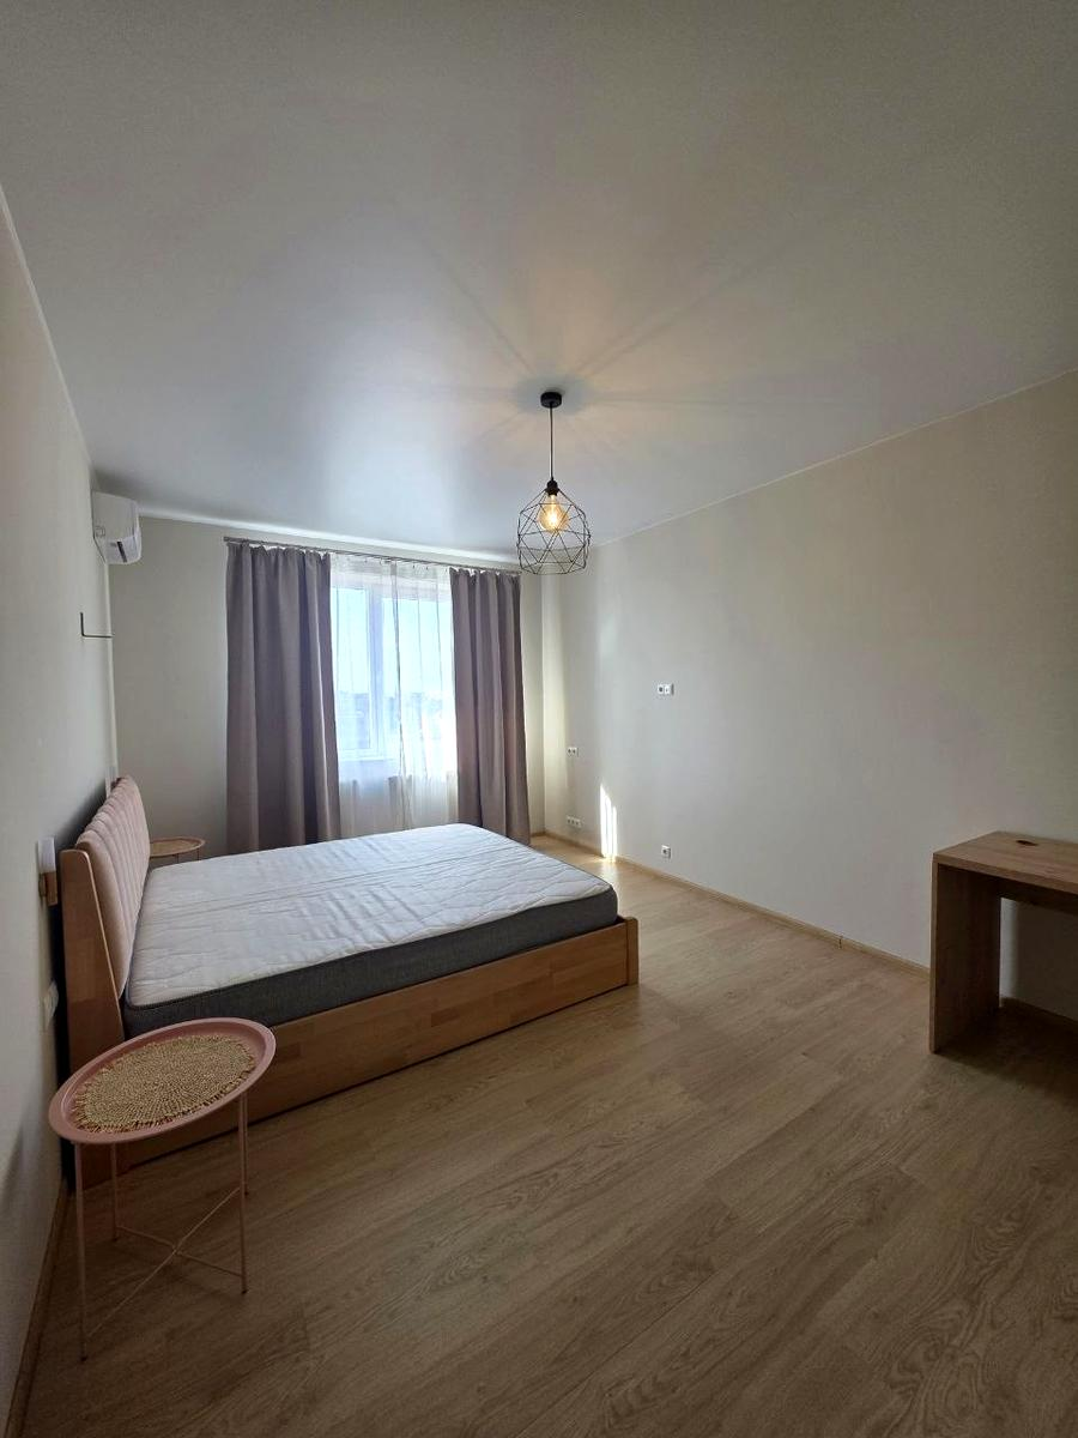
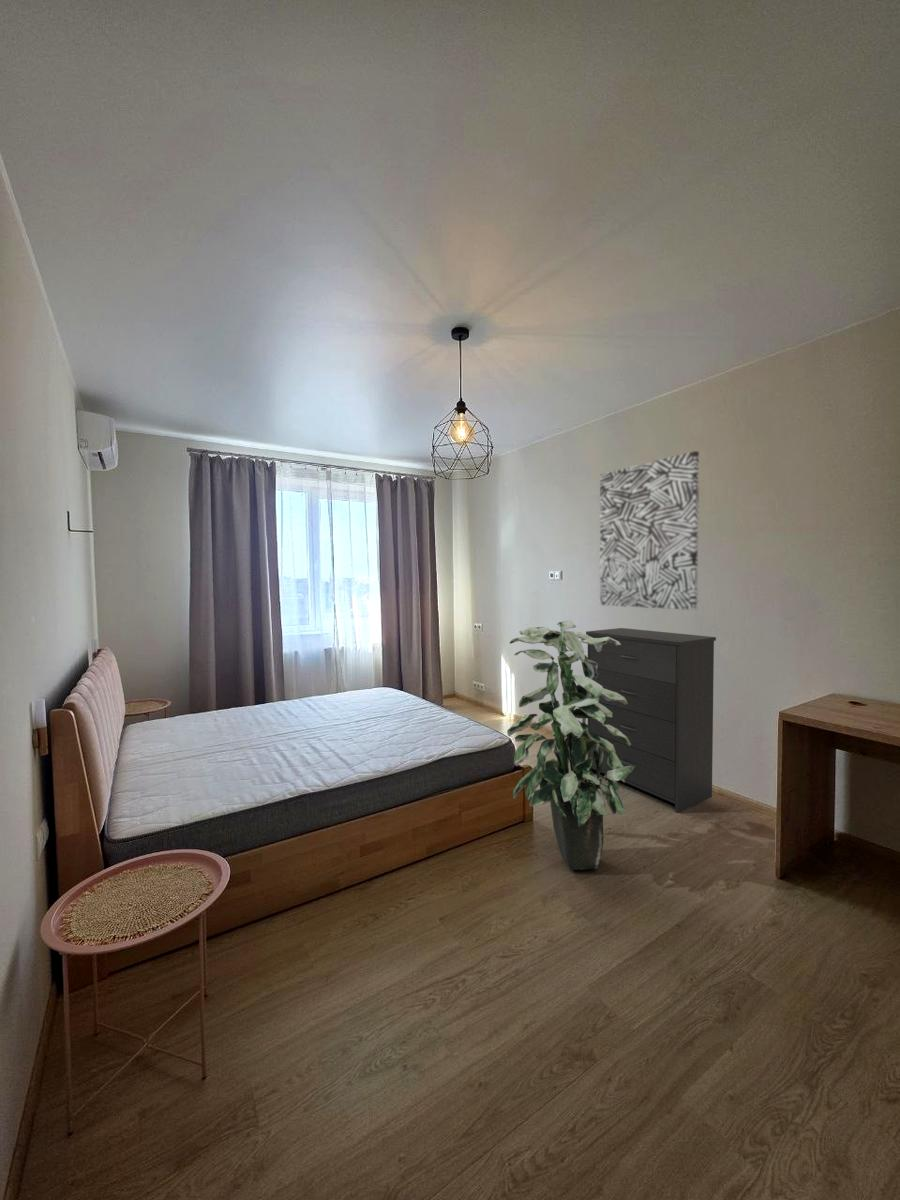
+ indoor plant [506,620,635,871]
+ dresser [585,627,717,814]
+ wall art [599,450,700,611]
